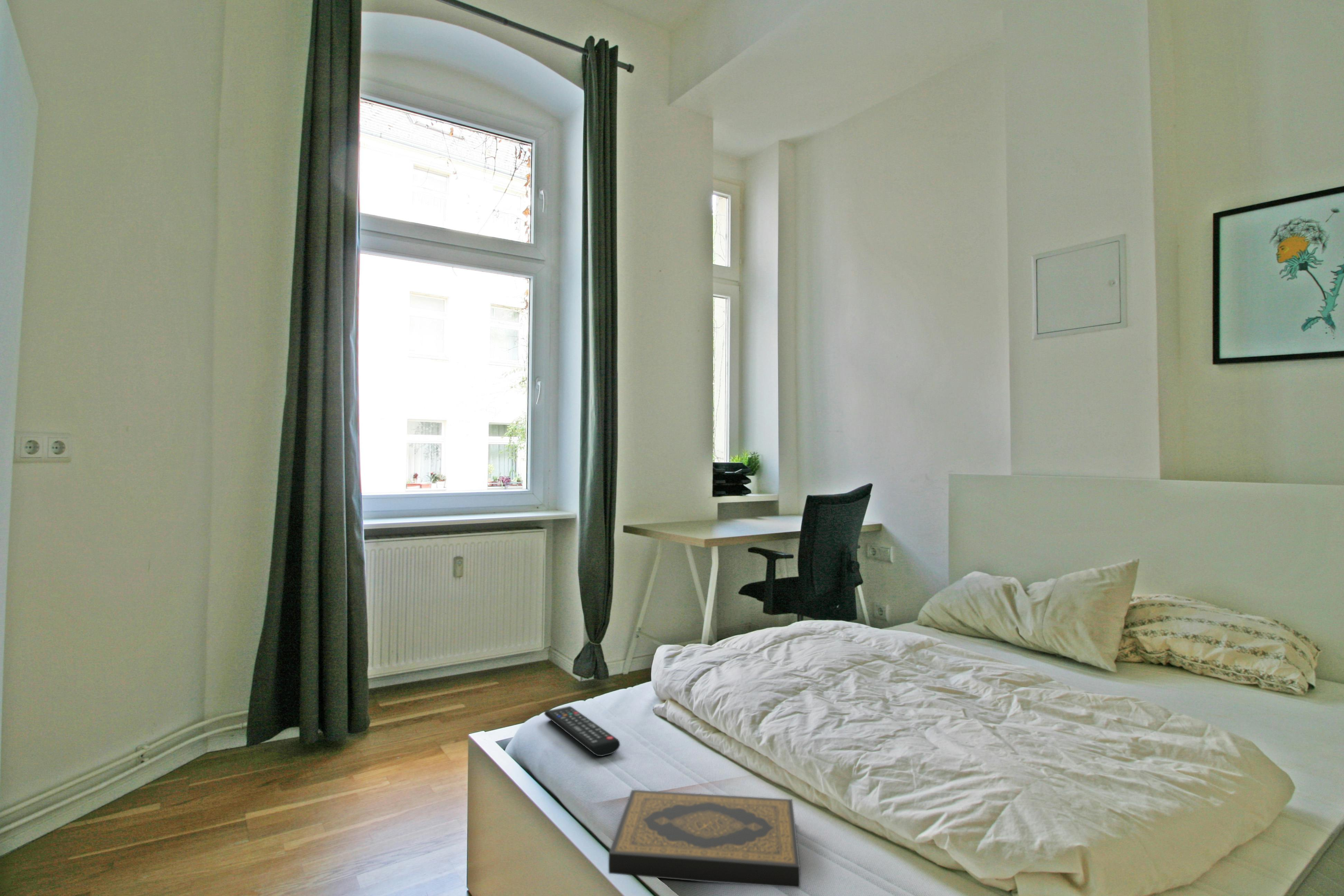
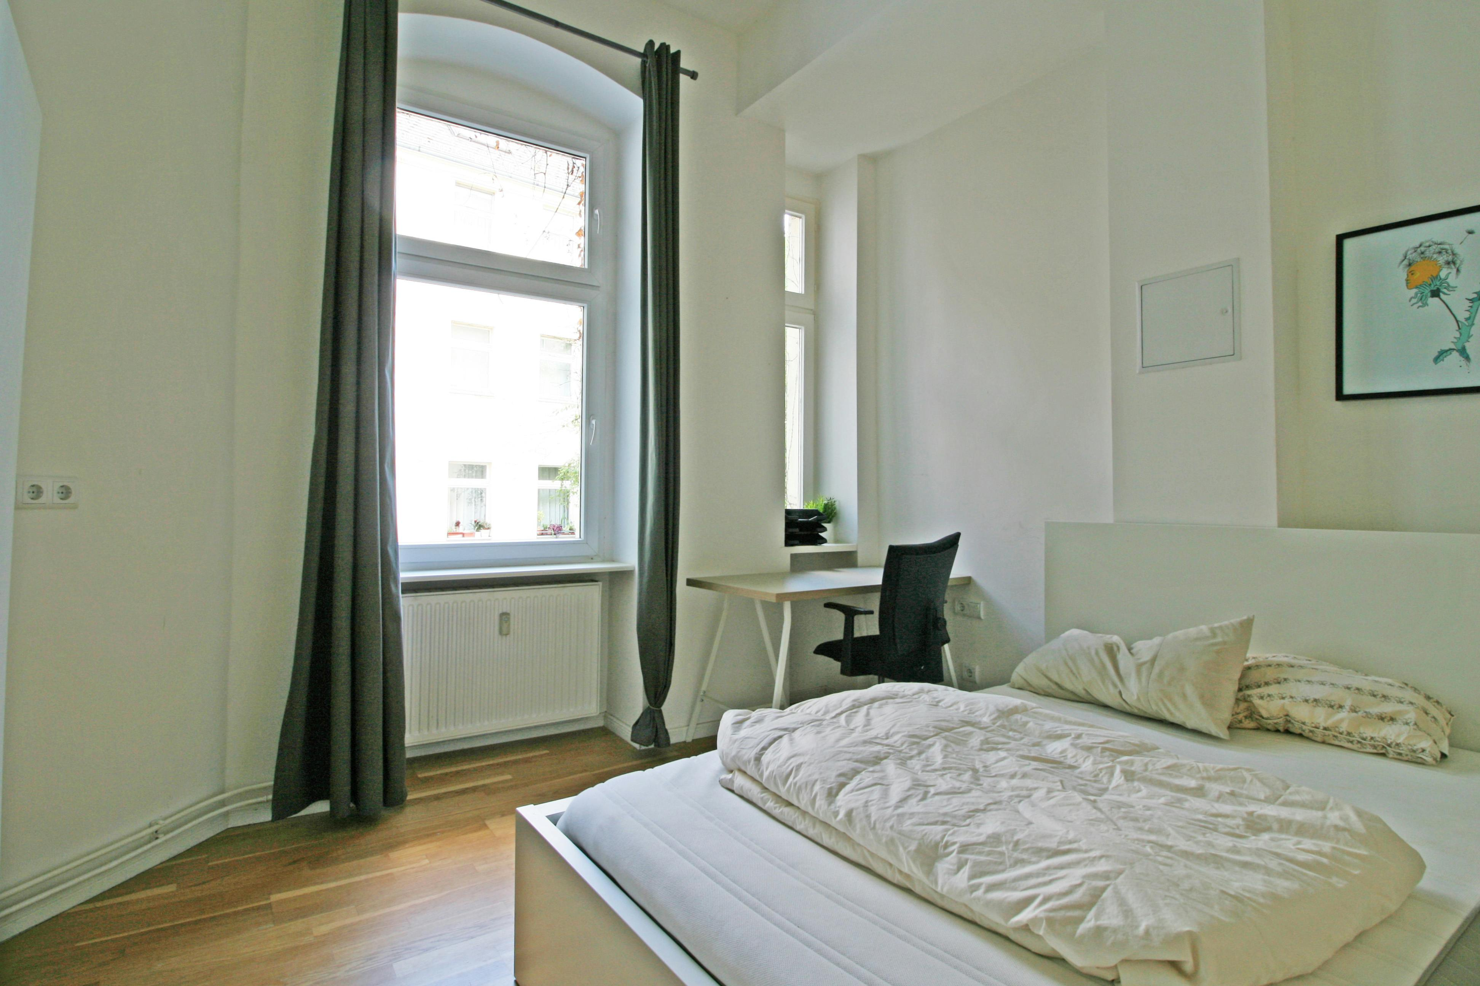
- remote control [544,706,620,757]
- hardback book [608,790,801,888]
